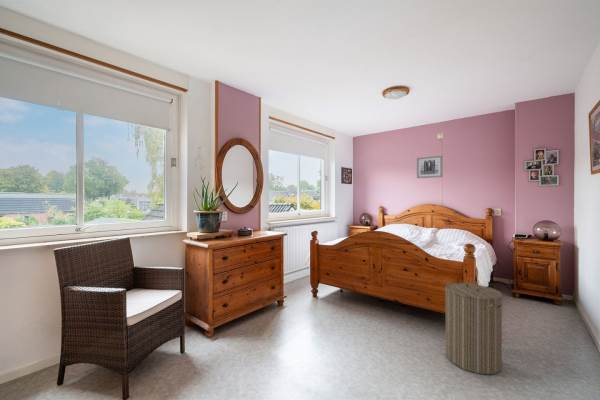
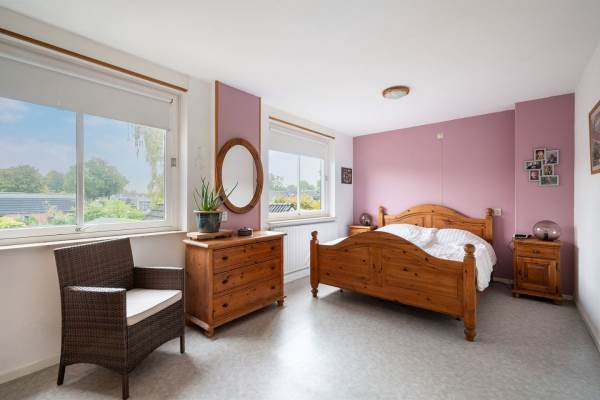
- wall art [416,155,443,179]
- laundry hamper [444,277,503,375]
